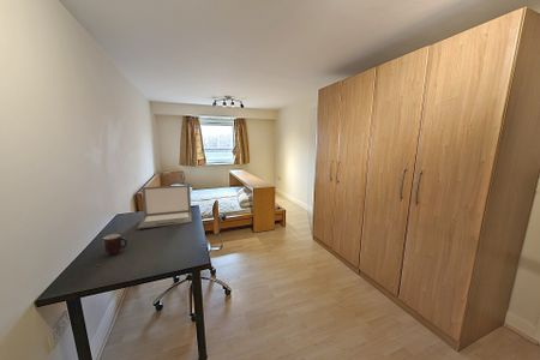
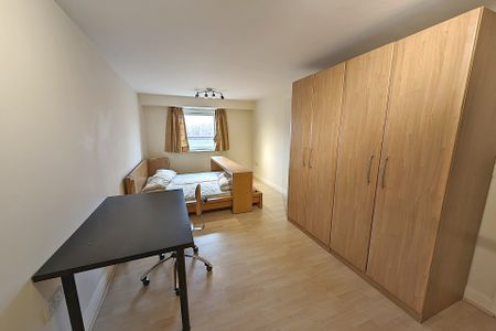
- mug [102,233,128,257]
- laptop [137,184,193,230]
